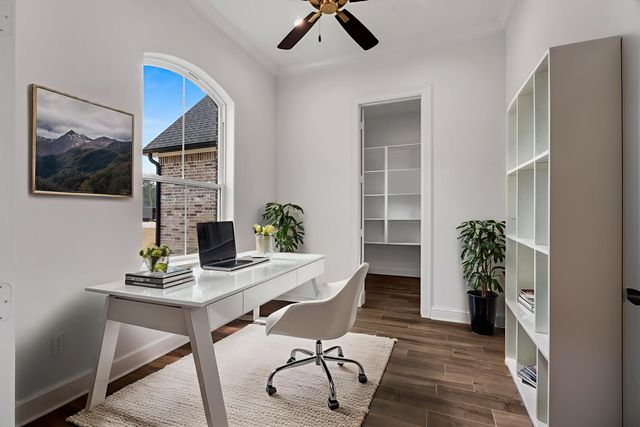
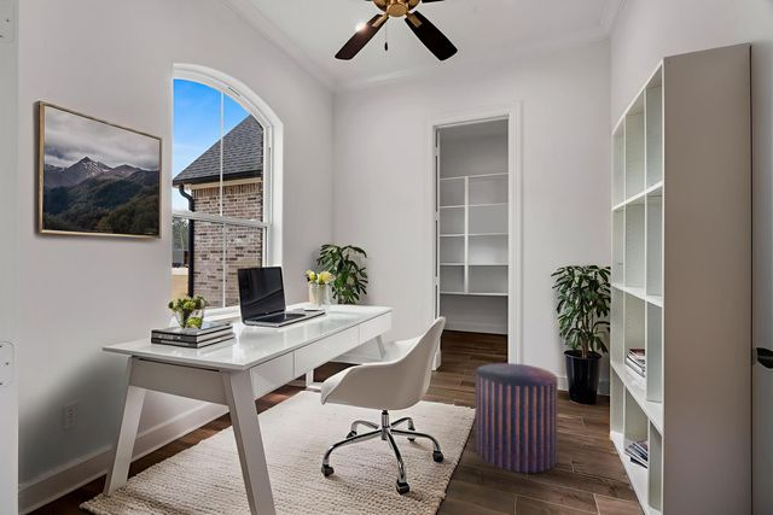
+ stool [475,362,559,474]
